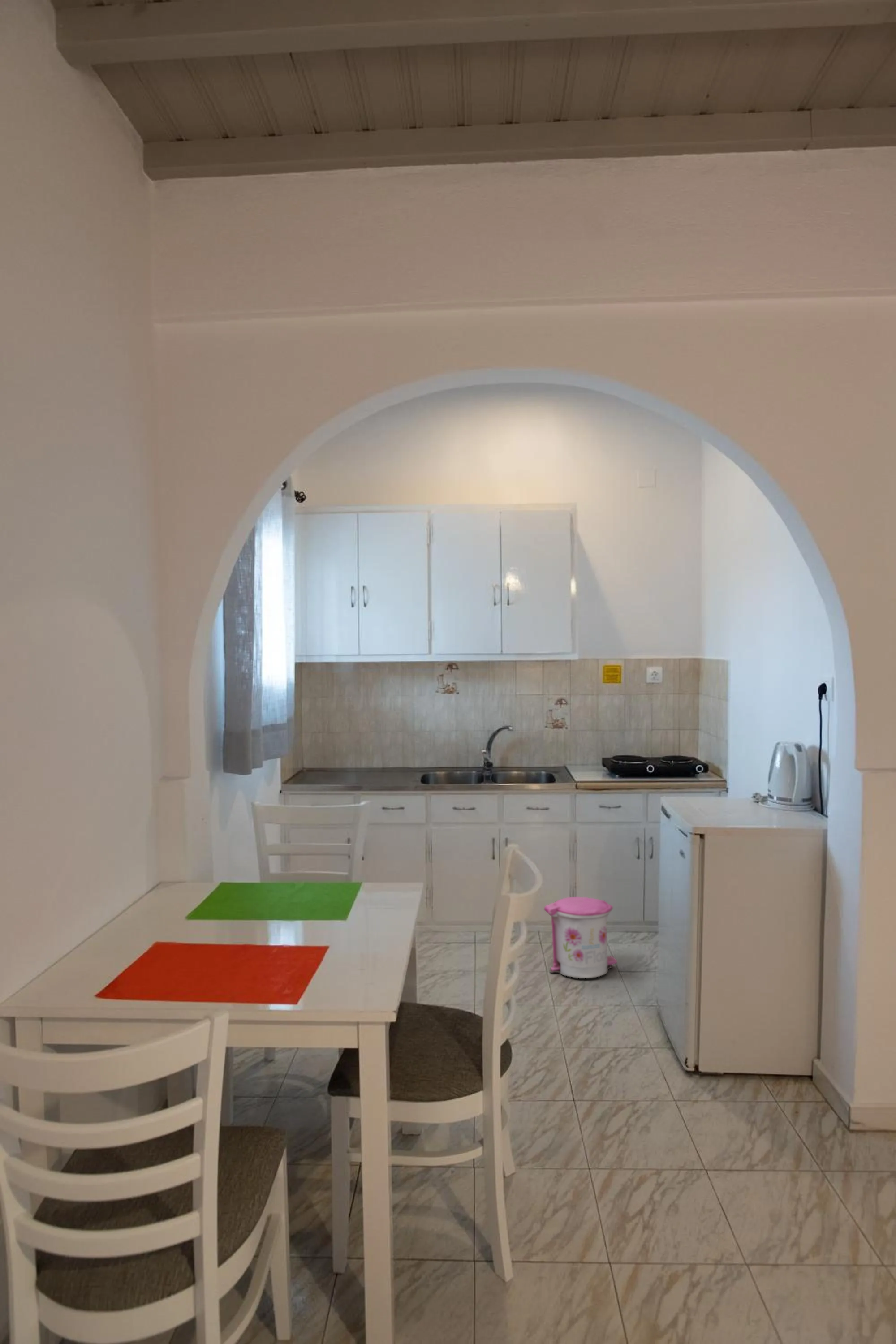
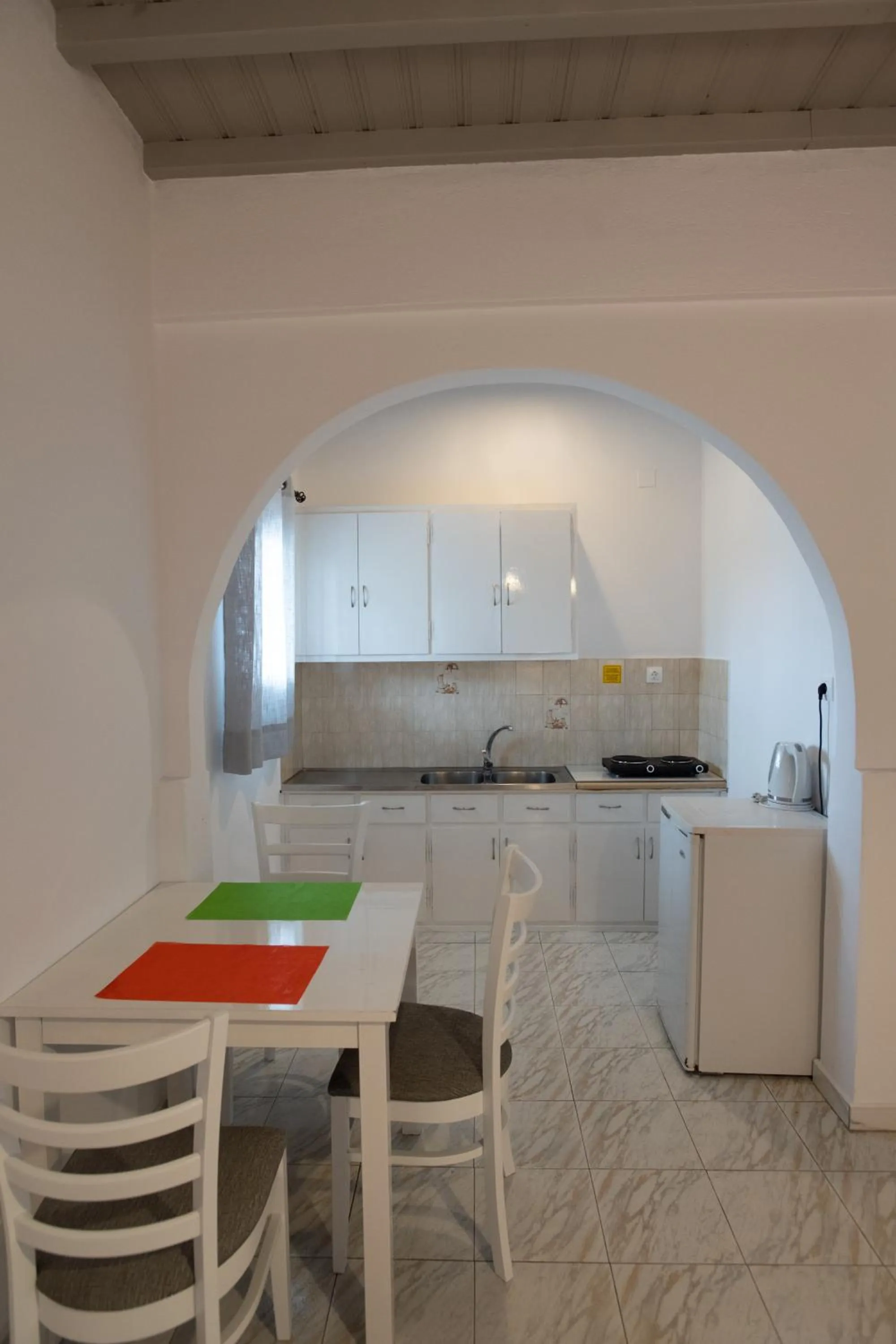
- trash can [543,896,617,979]
